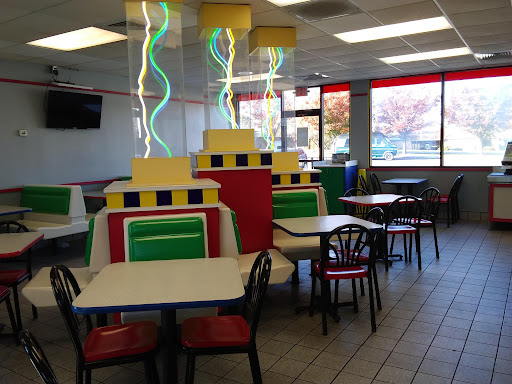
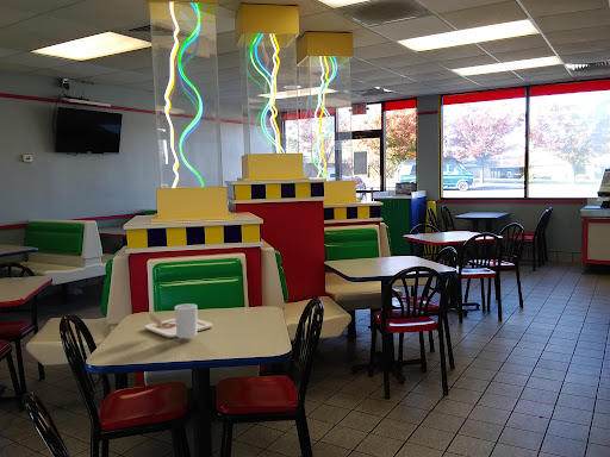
+ food tray [144,302,213,339]
